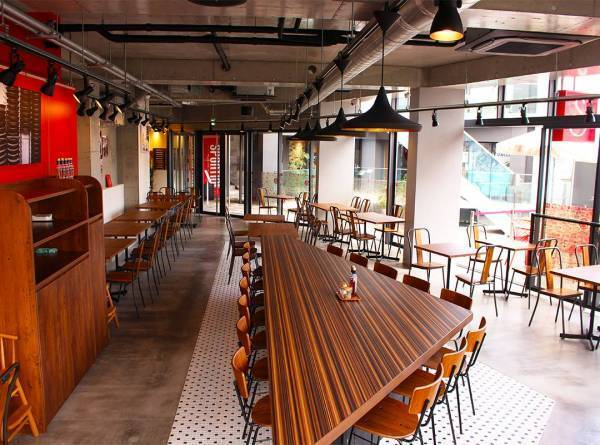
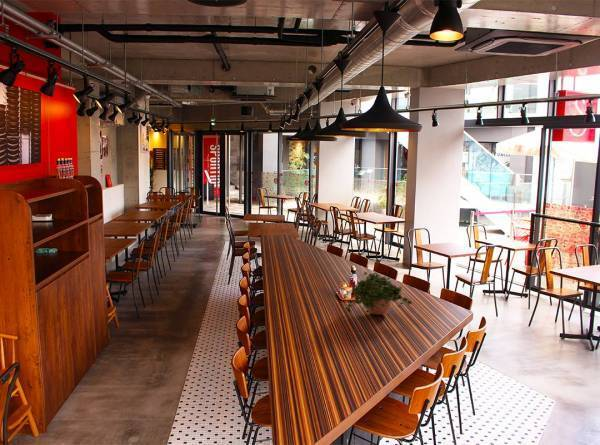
+ potted plant [344,271,413,316]
